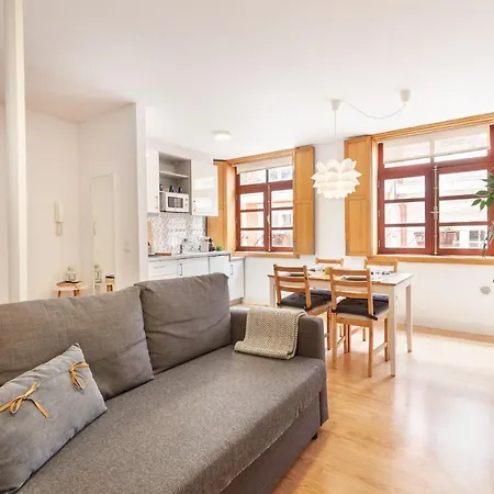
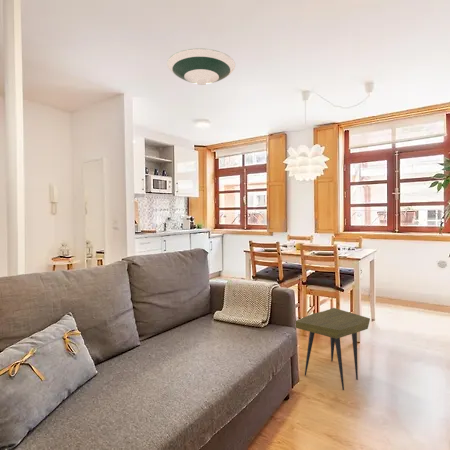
+ side table [295,307,371,391]
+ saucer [166,47,236,86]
